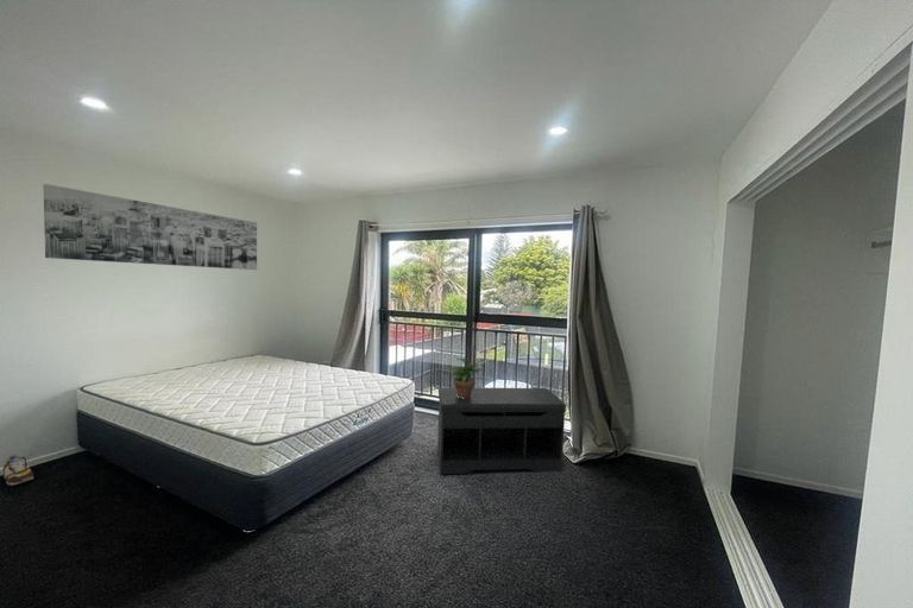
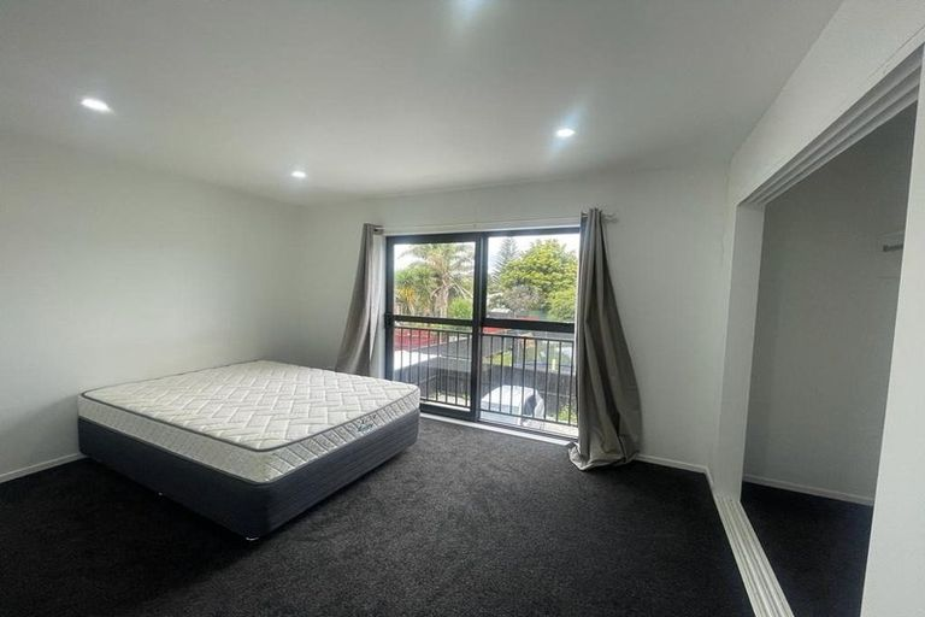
- potted plant [448,356,486,399]
- bench [436,387,567,475]
- wall art [42,183,258,271]
- shoe [2,454,34,487]
